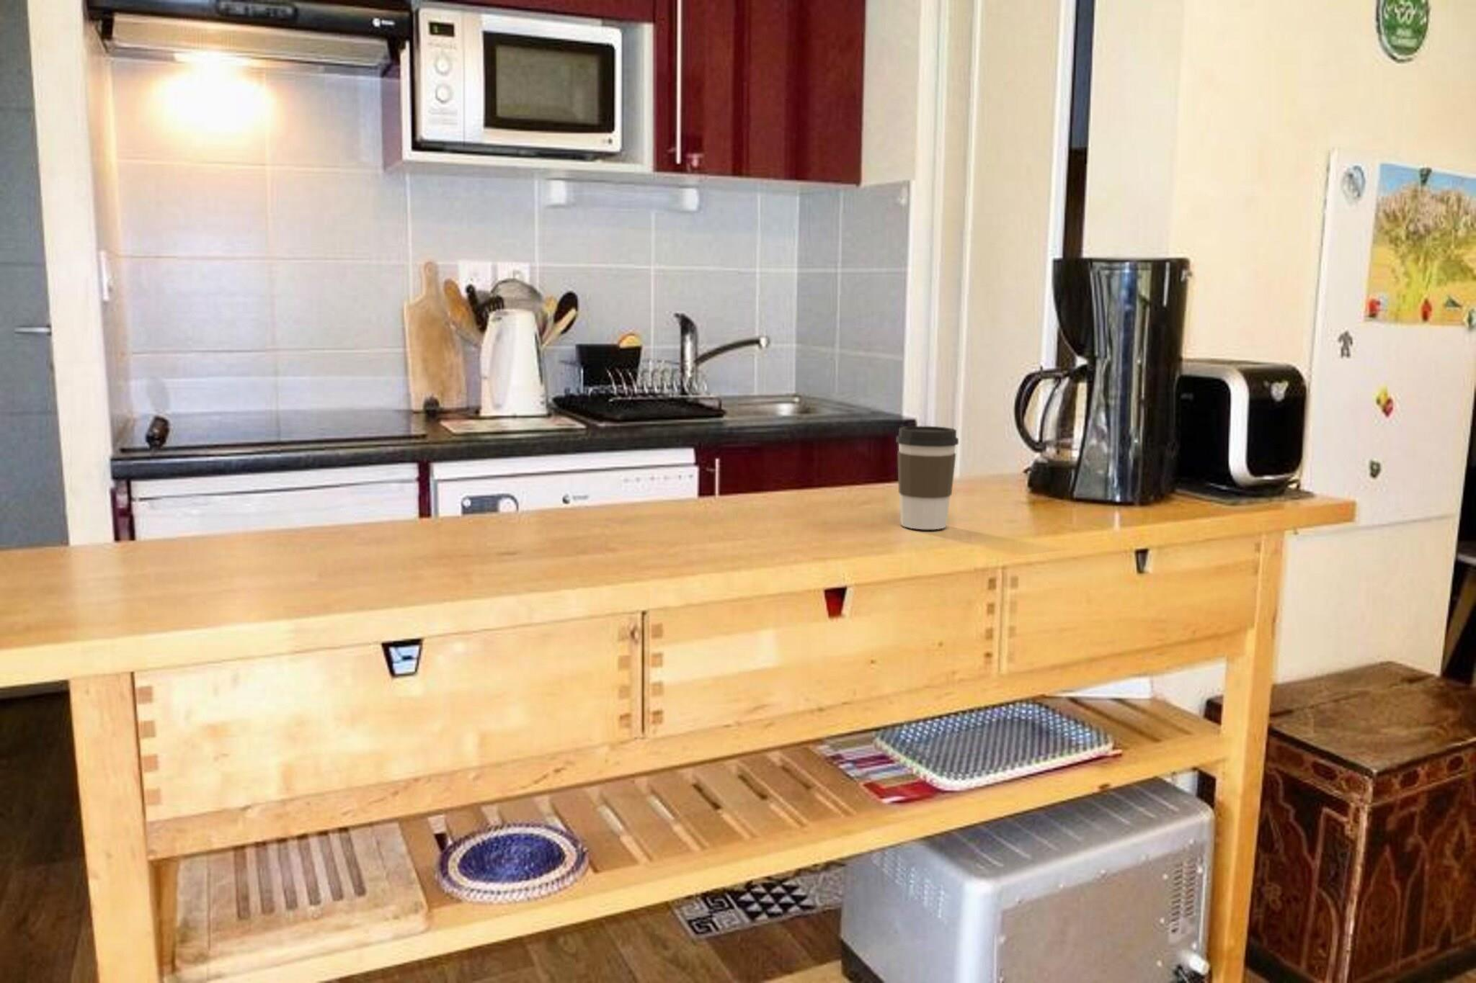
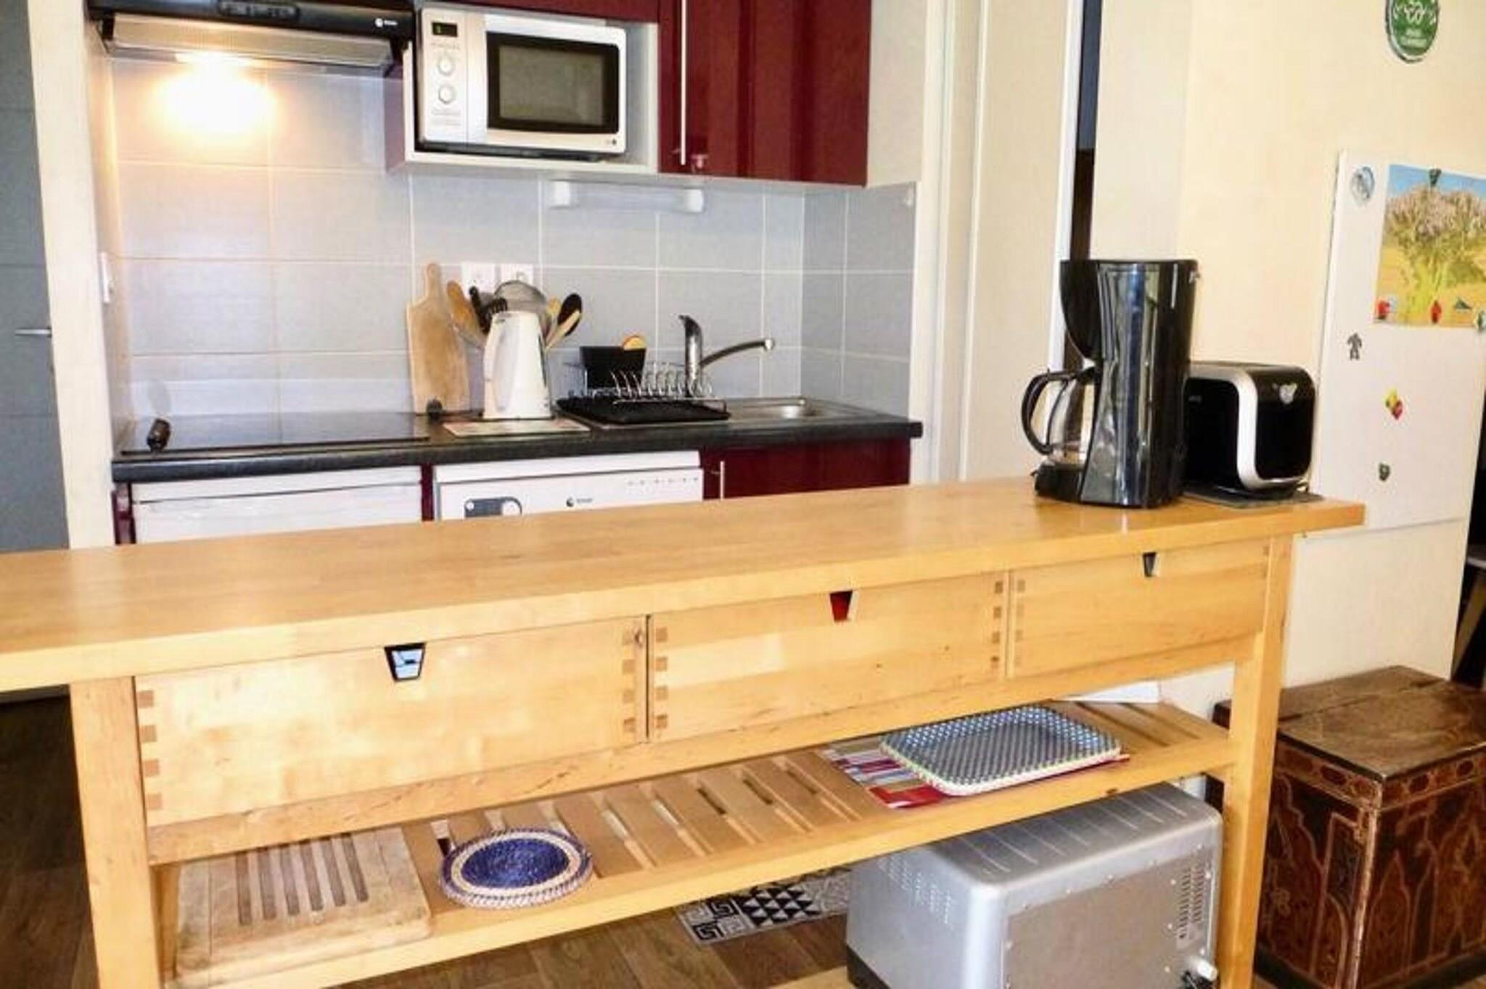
- coffee cup [895,426,959,530]
